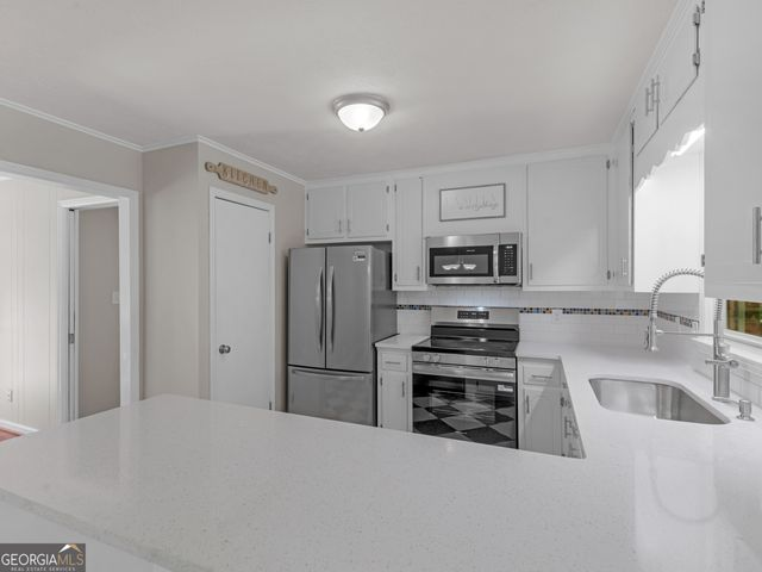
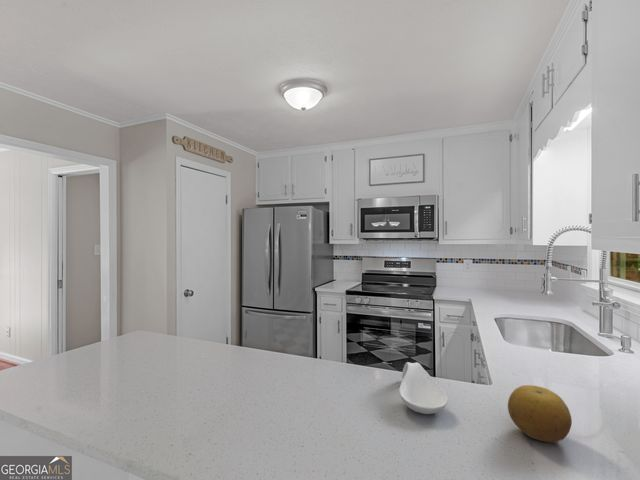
+ fruit [507,384,573,444]
+ spoon rest [398,361,449,415]
